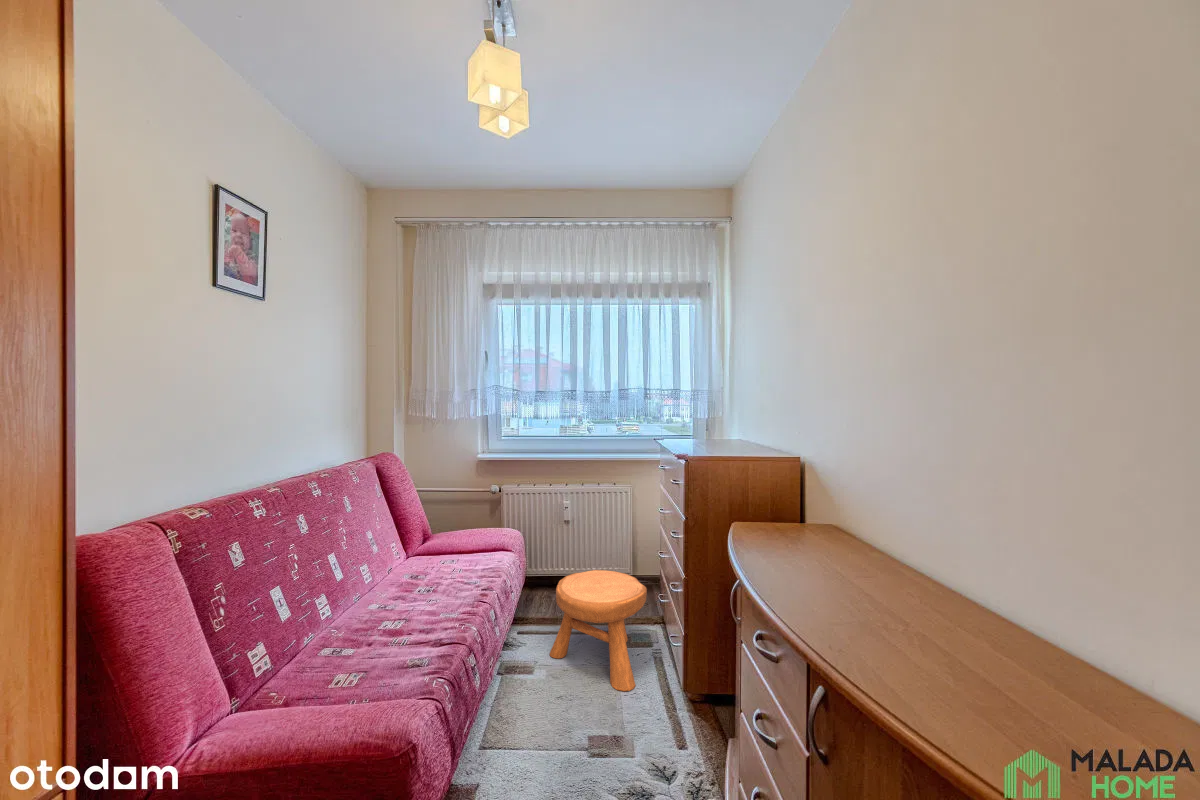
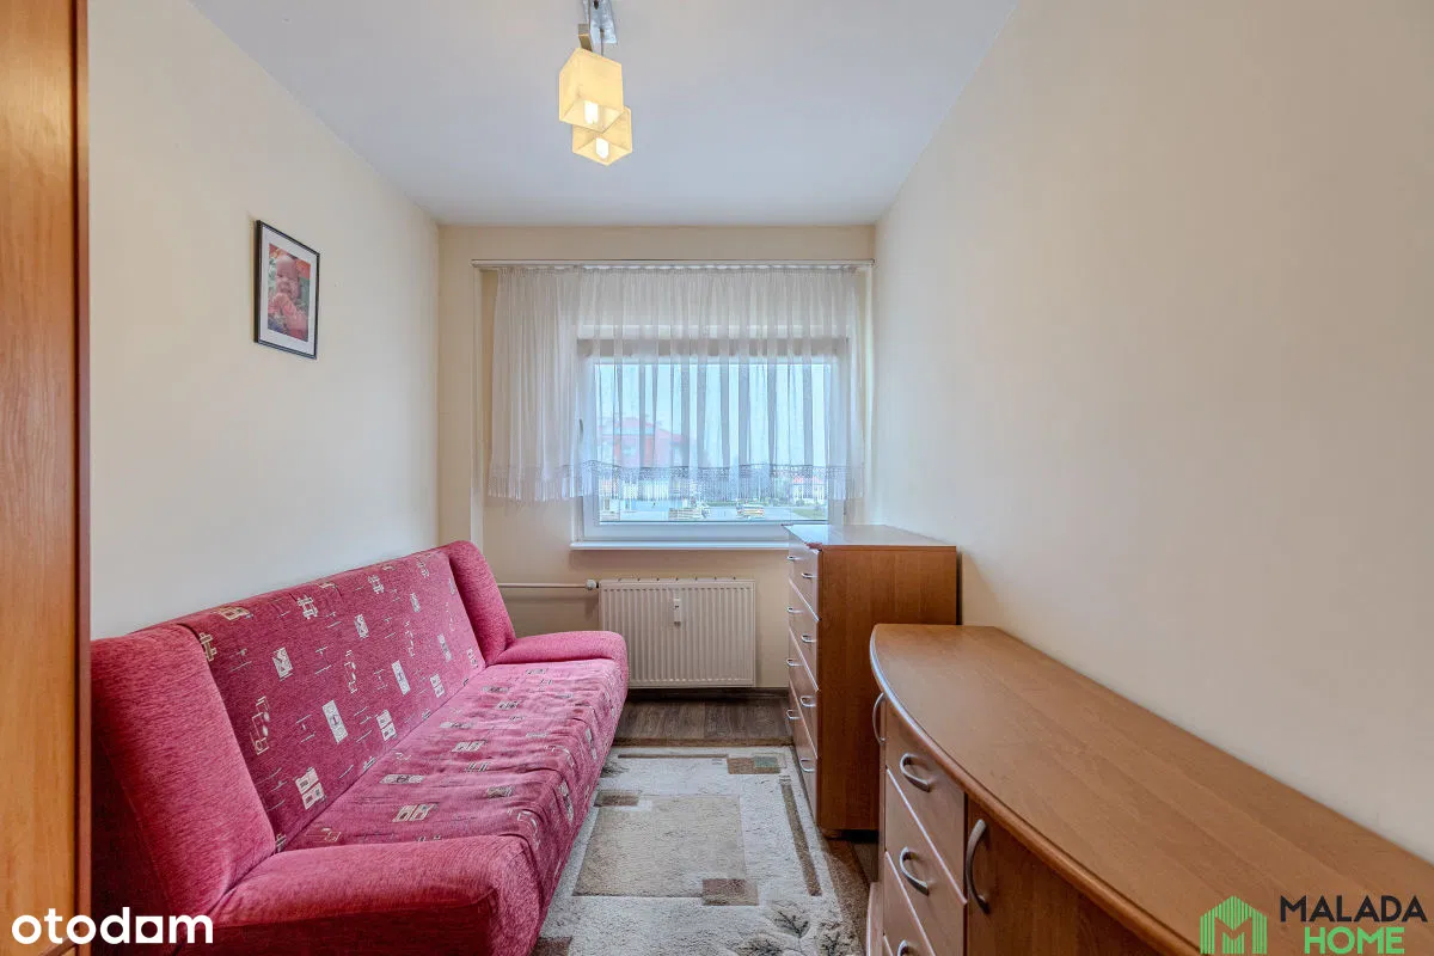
- stool [549,569,648,692]
